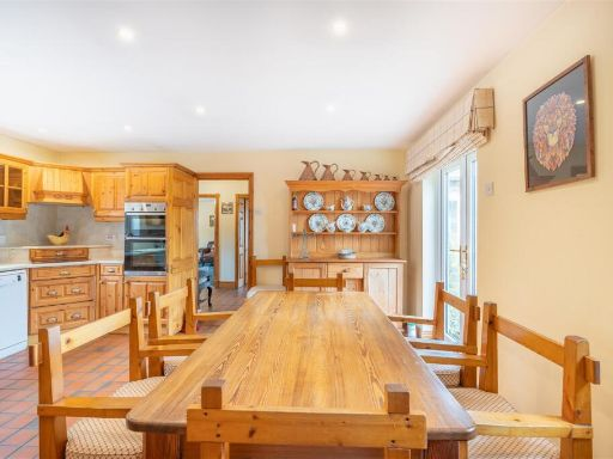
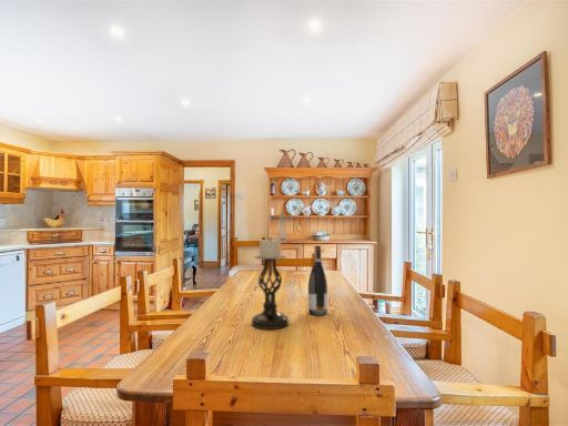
+ wine bottle [307,245,328,316]
+ candle holder [251,236,290,331]
